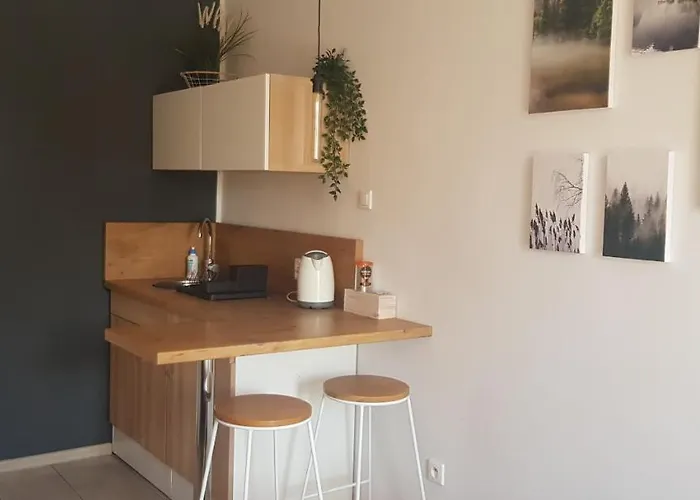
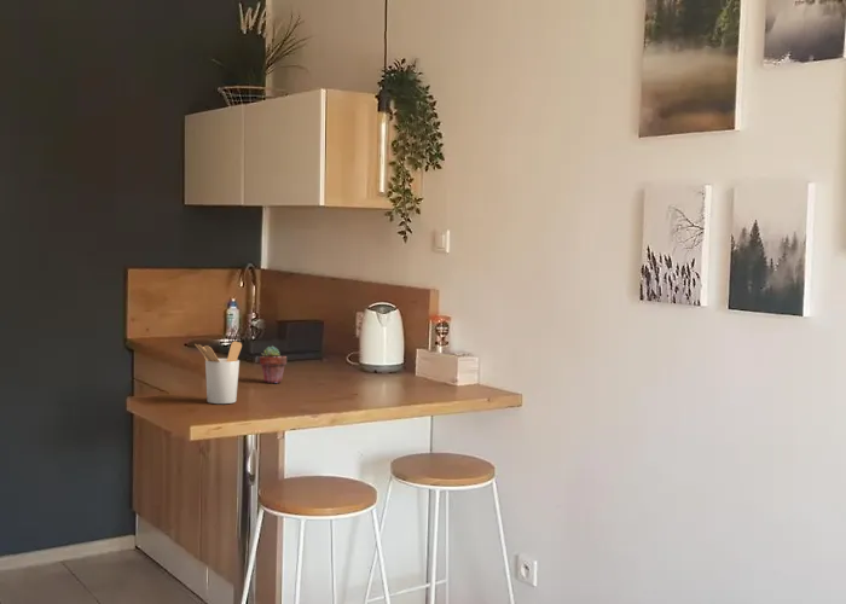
+ potted succulent [259,344,288,384]
+ utensil holder [193,341,243,405]
